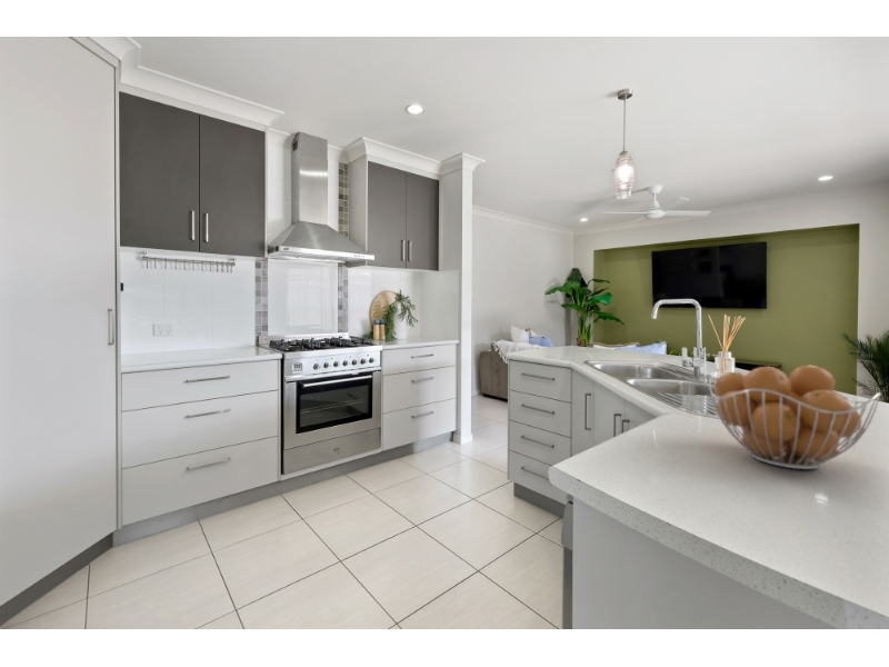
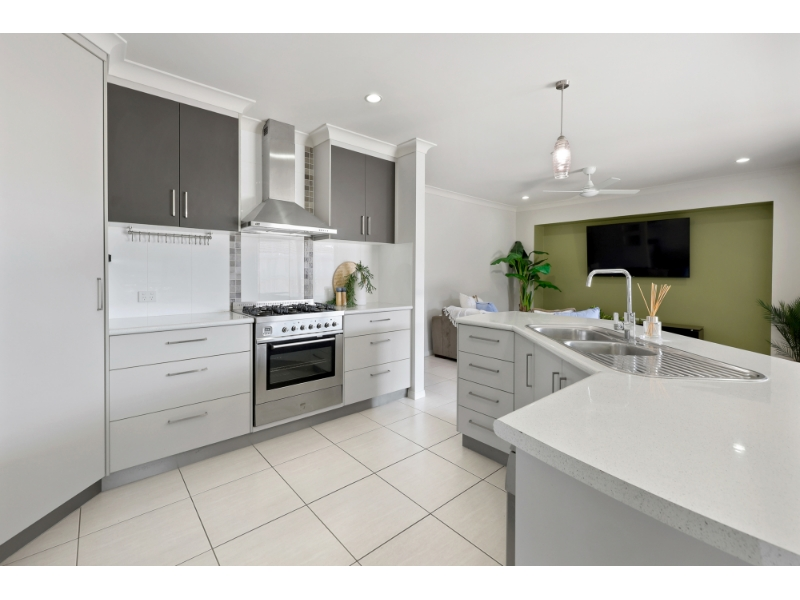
- fruit basket [708,365,882,470]
